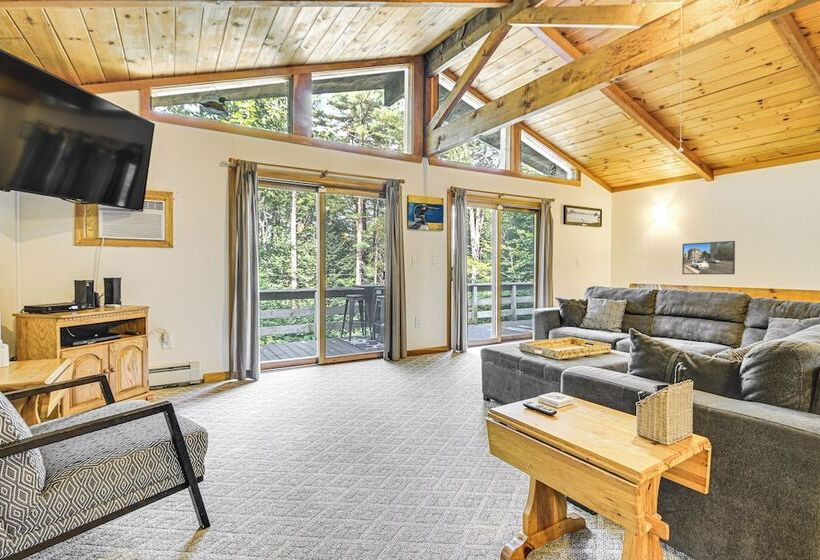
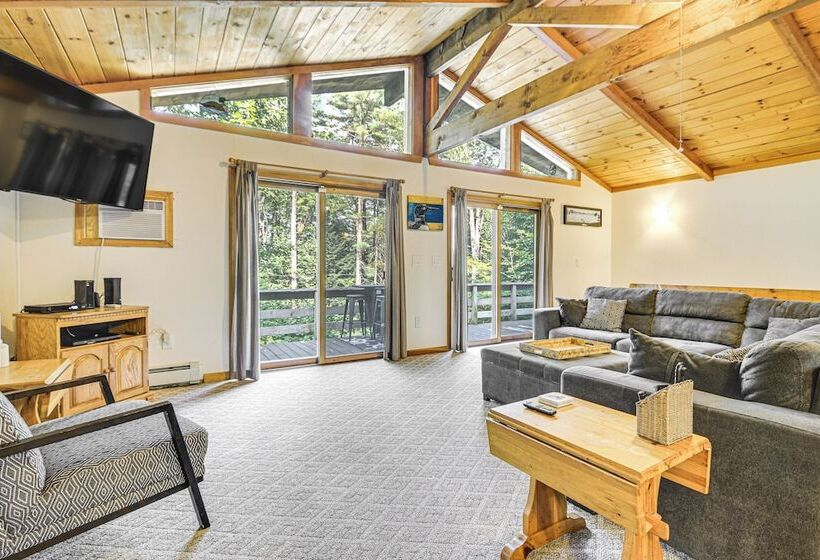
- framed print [681,240,736,275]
